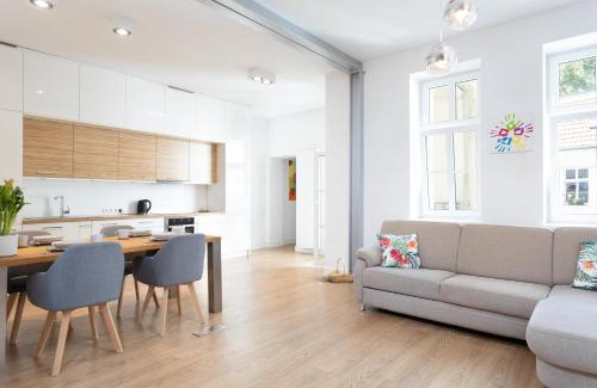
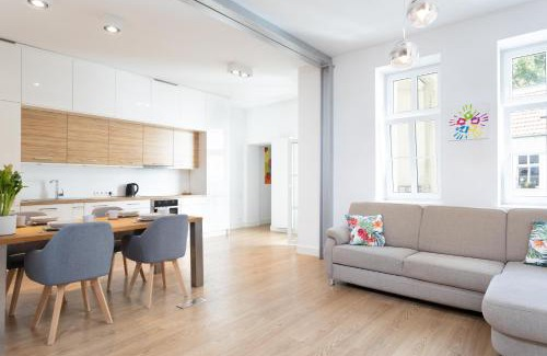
- basket [326,257,355,284]
